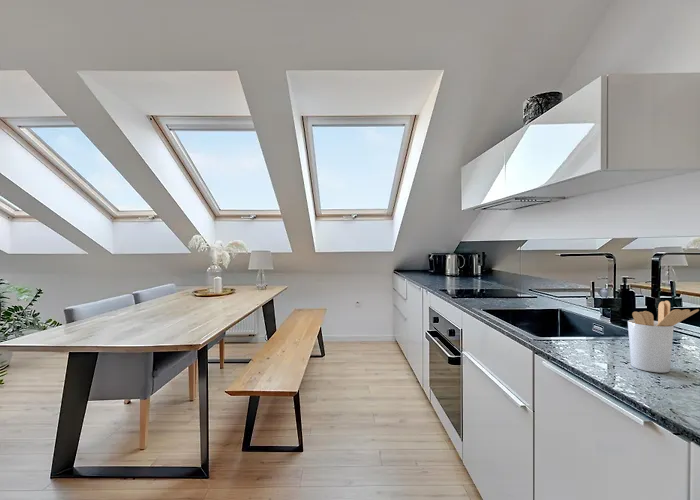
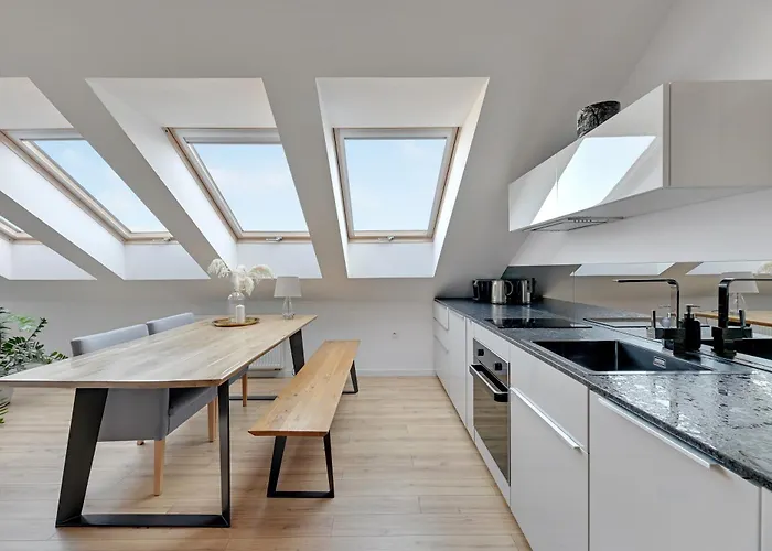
- utensil holder [627,300,700,374]
